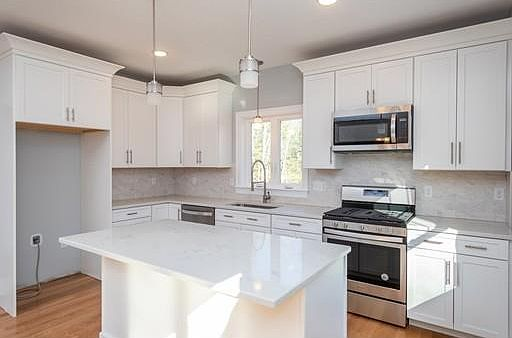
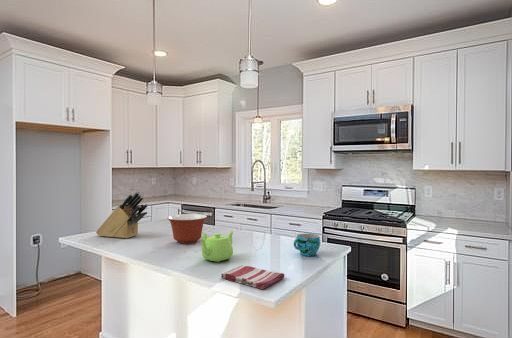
+ dish towel [220,264,286,290]
+ cup [293,233,321,257]
+ teapot [198,230,235,263]
+ knife block [95,191,149,239]
+ mixing bowl [166,213,208,245]
